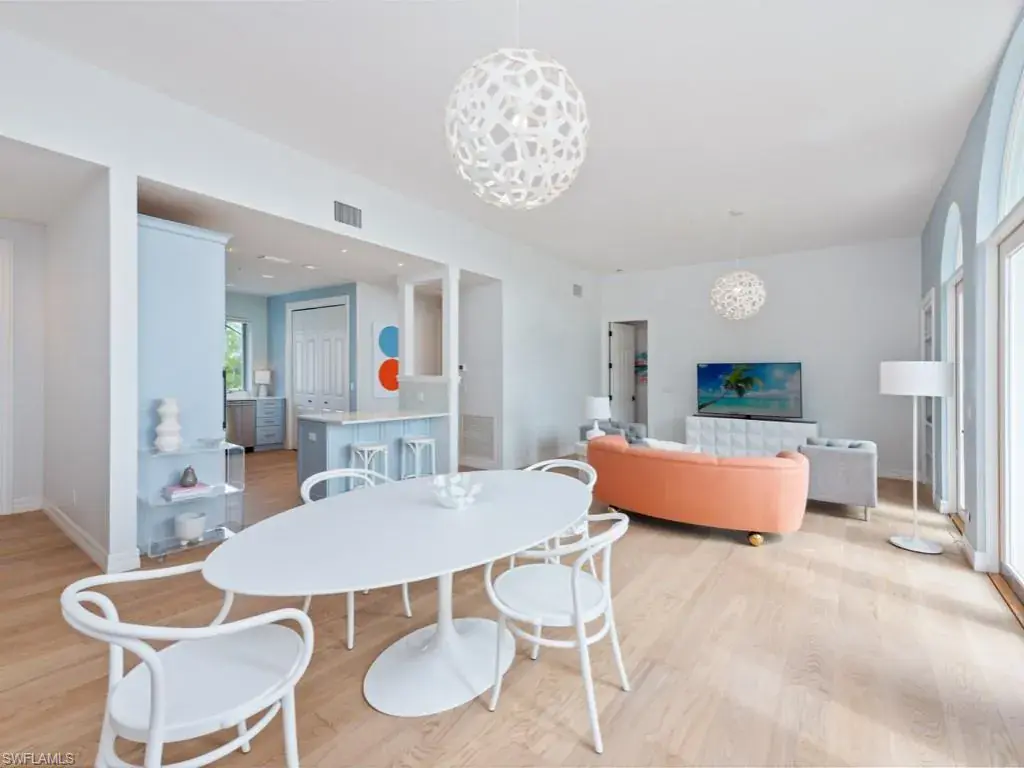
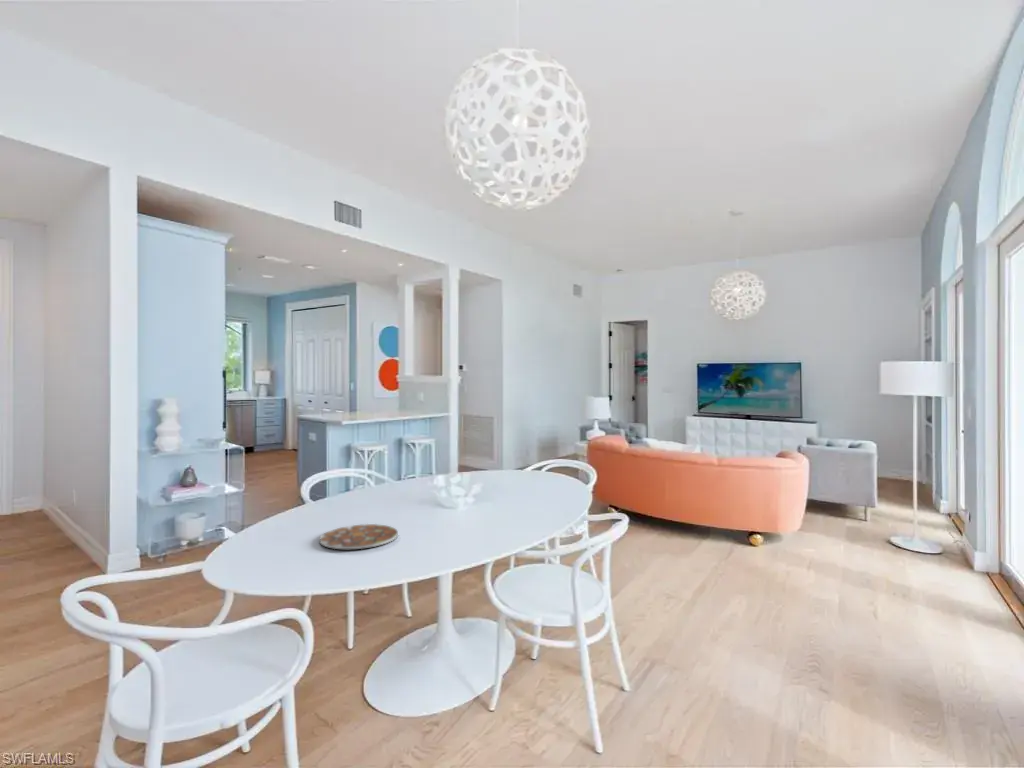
+ plate [319,523,399,550]
